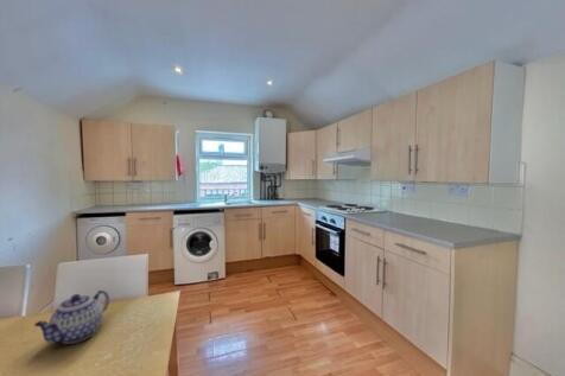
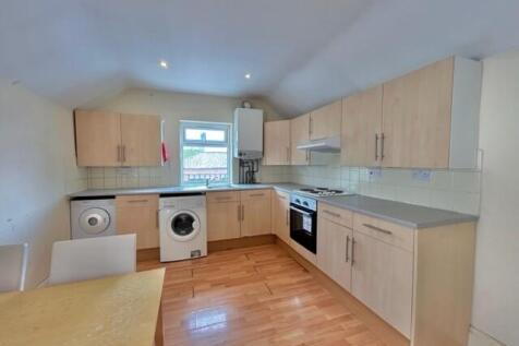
- teapot [33,289,110,345]
